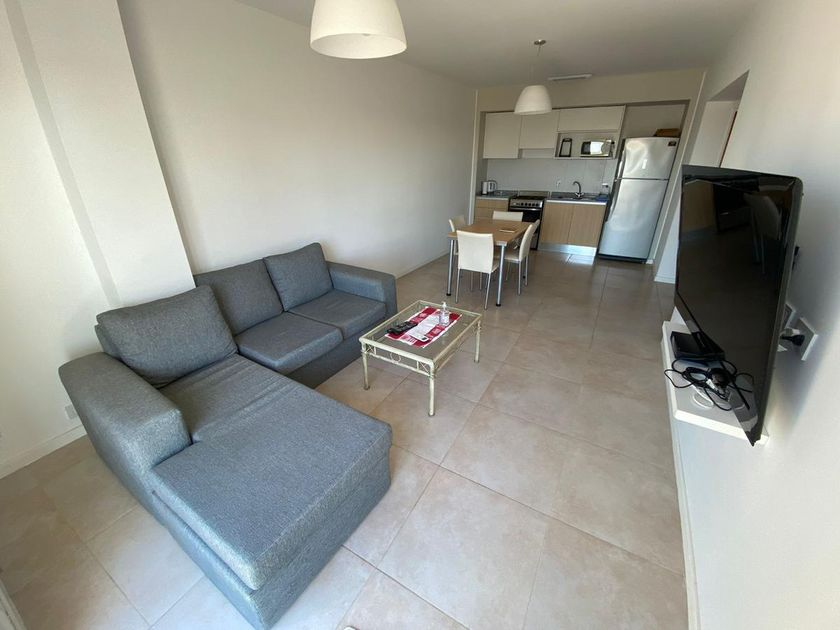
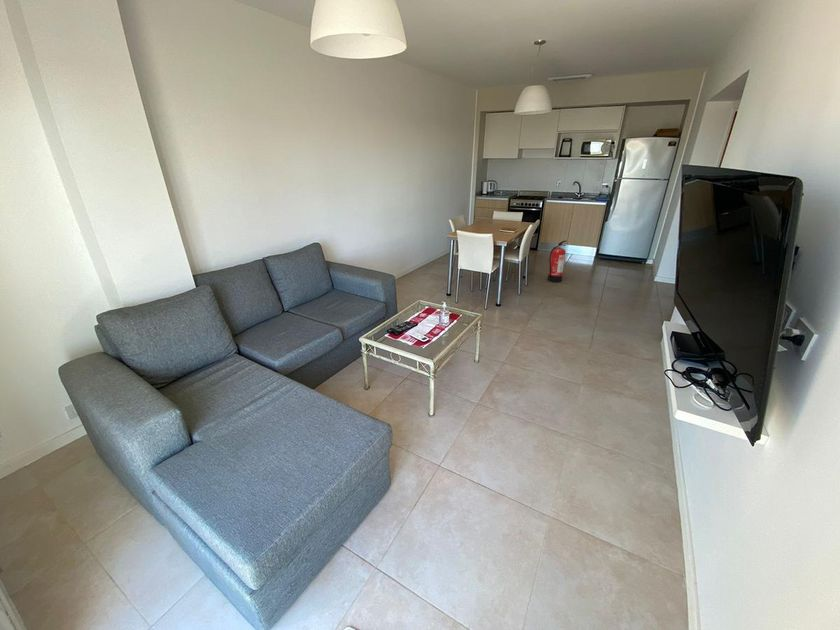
+ fire extinguisher [547,240,567,283]
